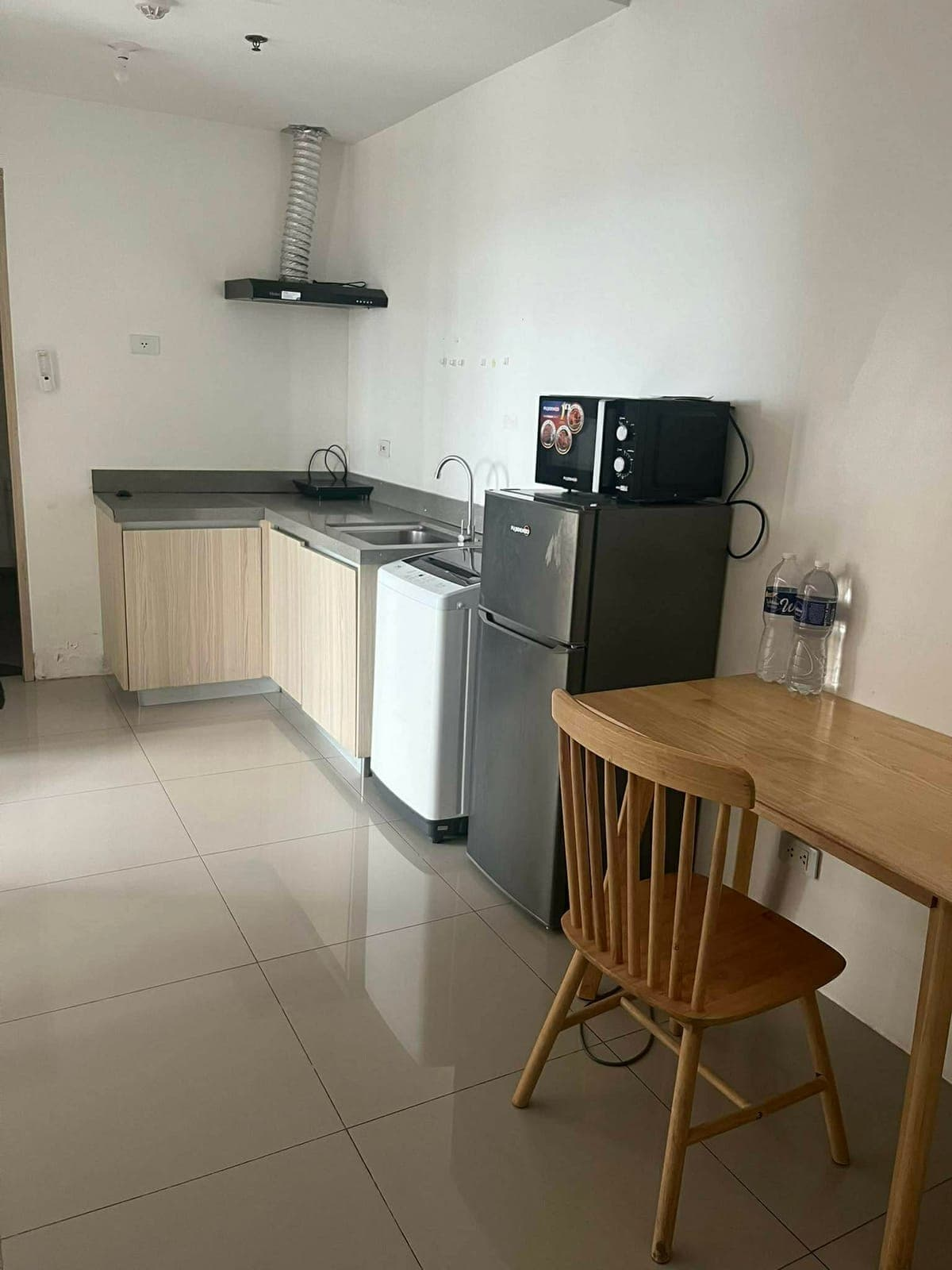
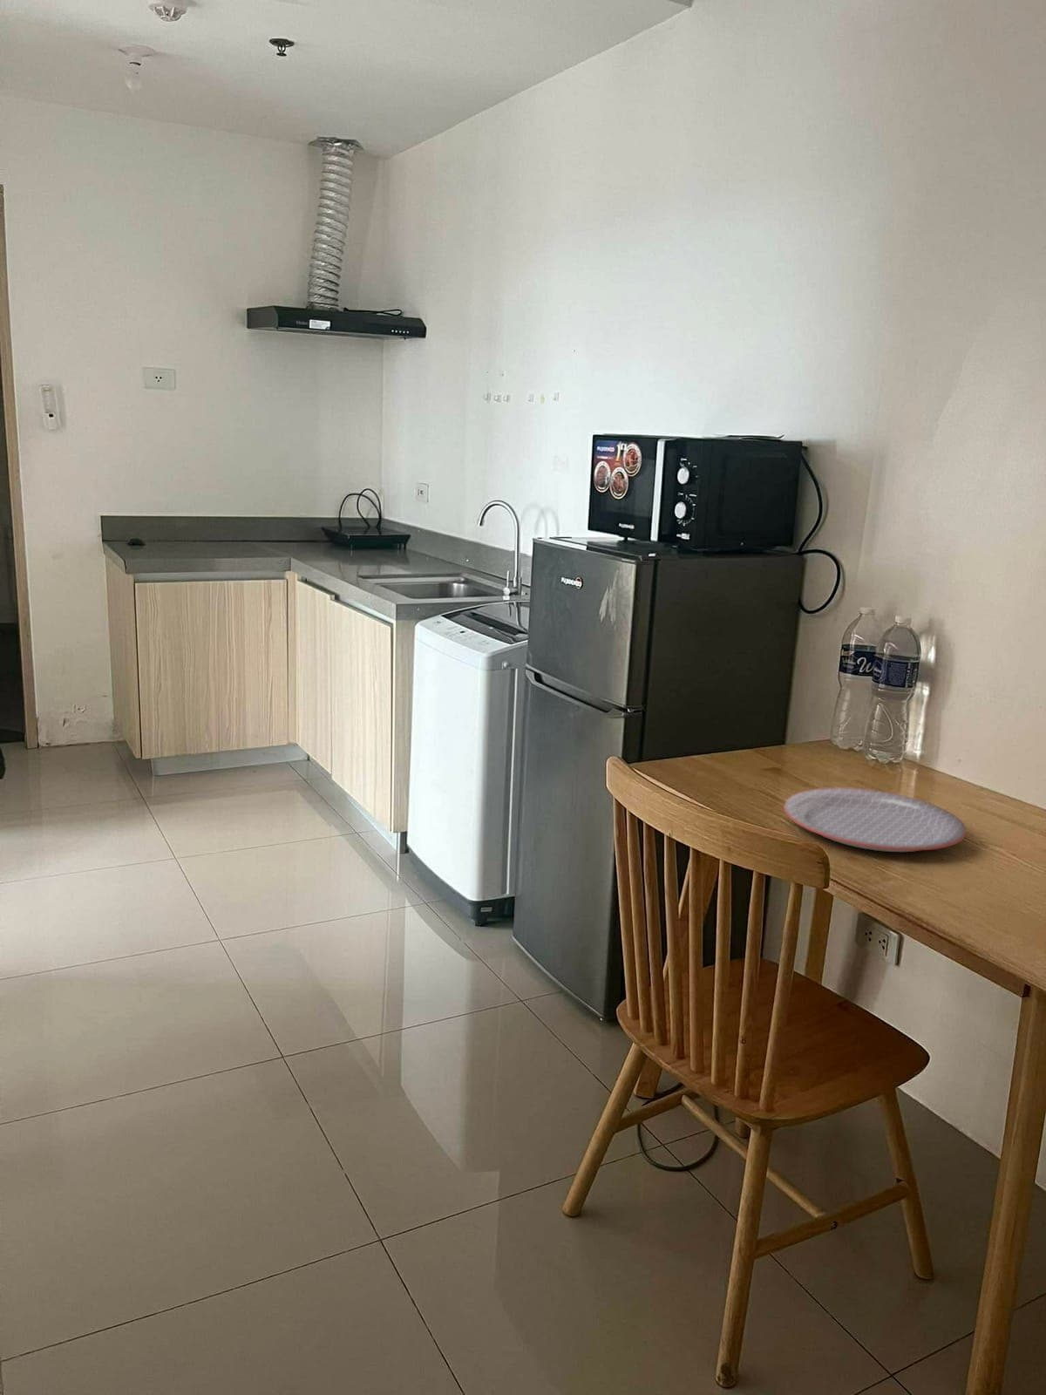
+ plate [782,786,967,852]
